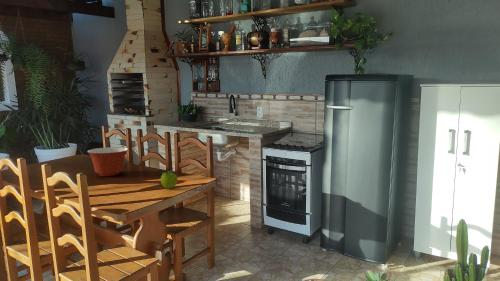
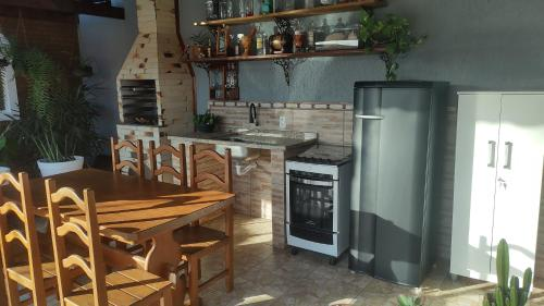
- fruit [160,170,179,190]
- mixing bowl [86,146,129,177]
